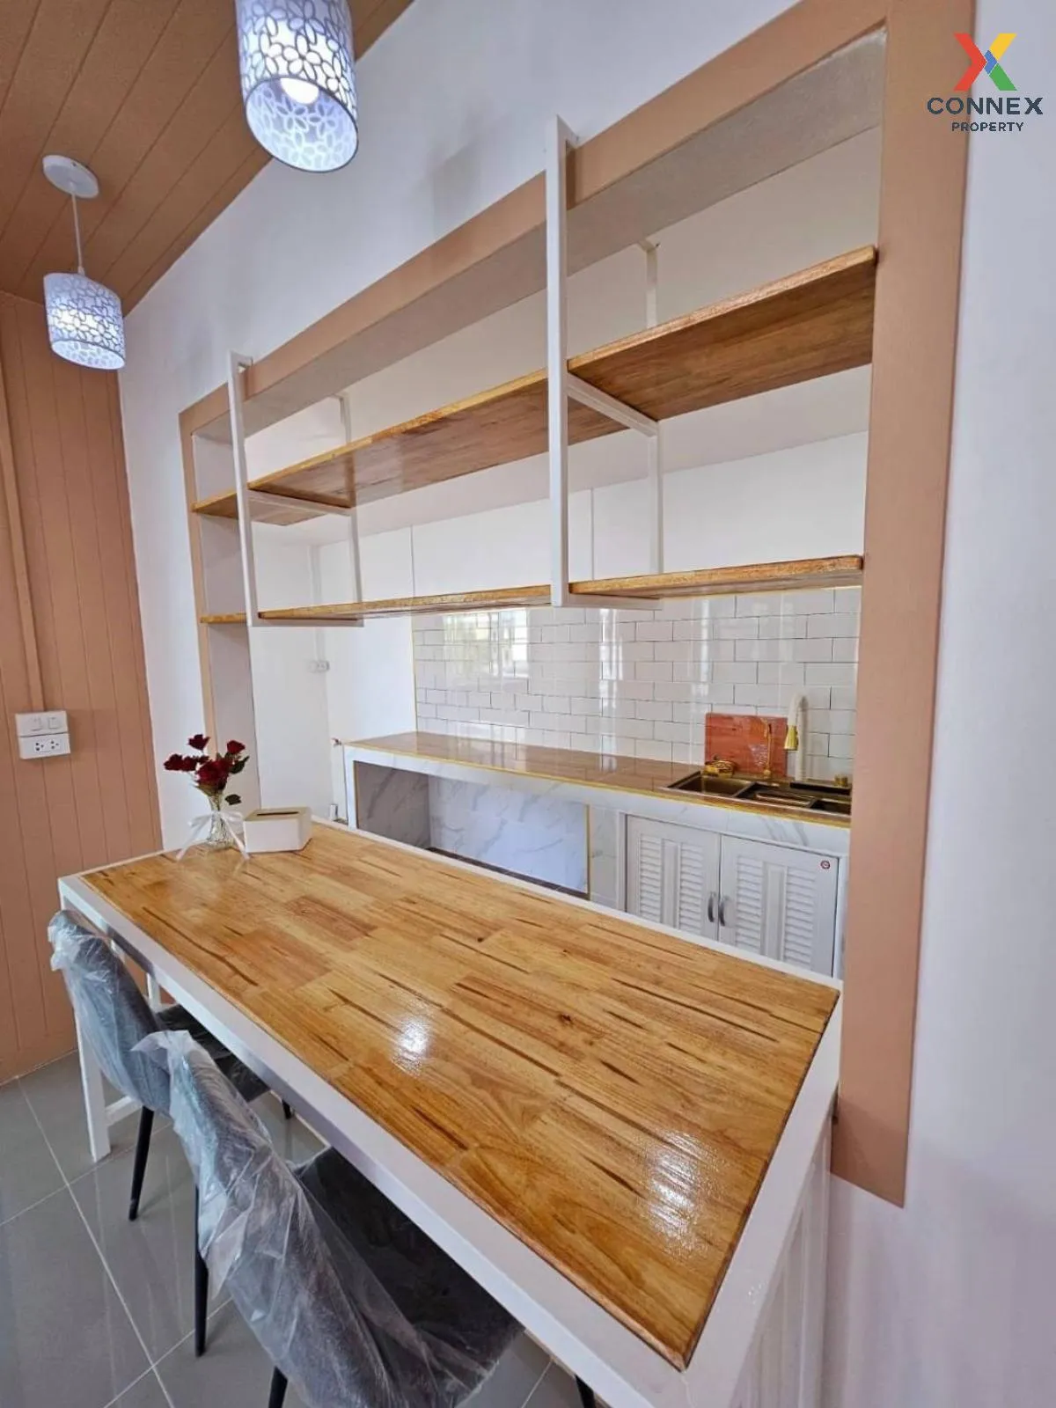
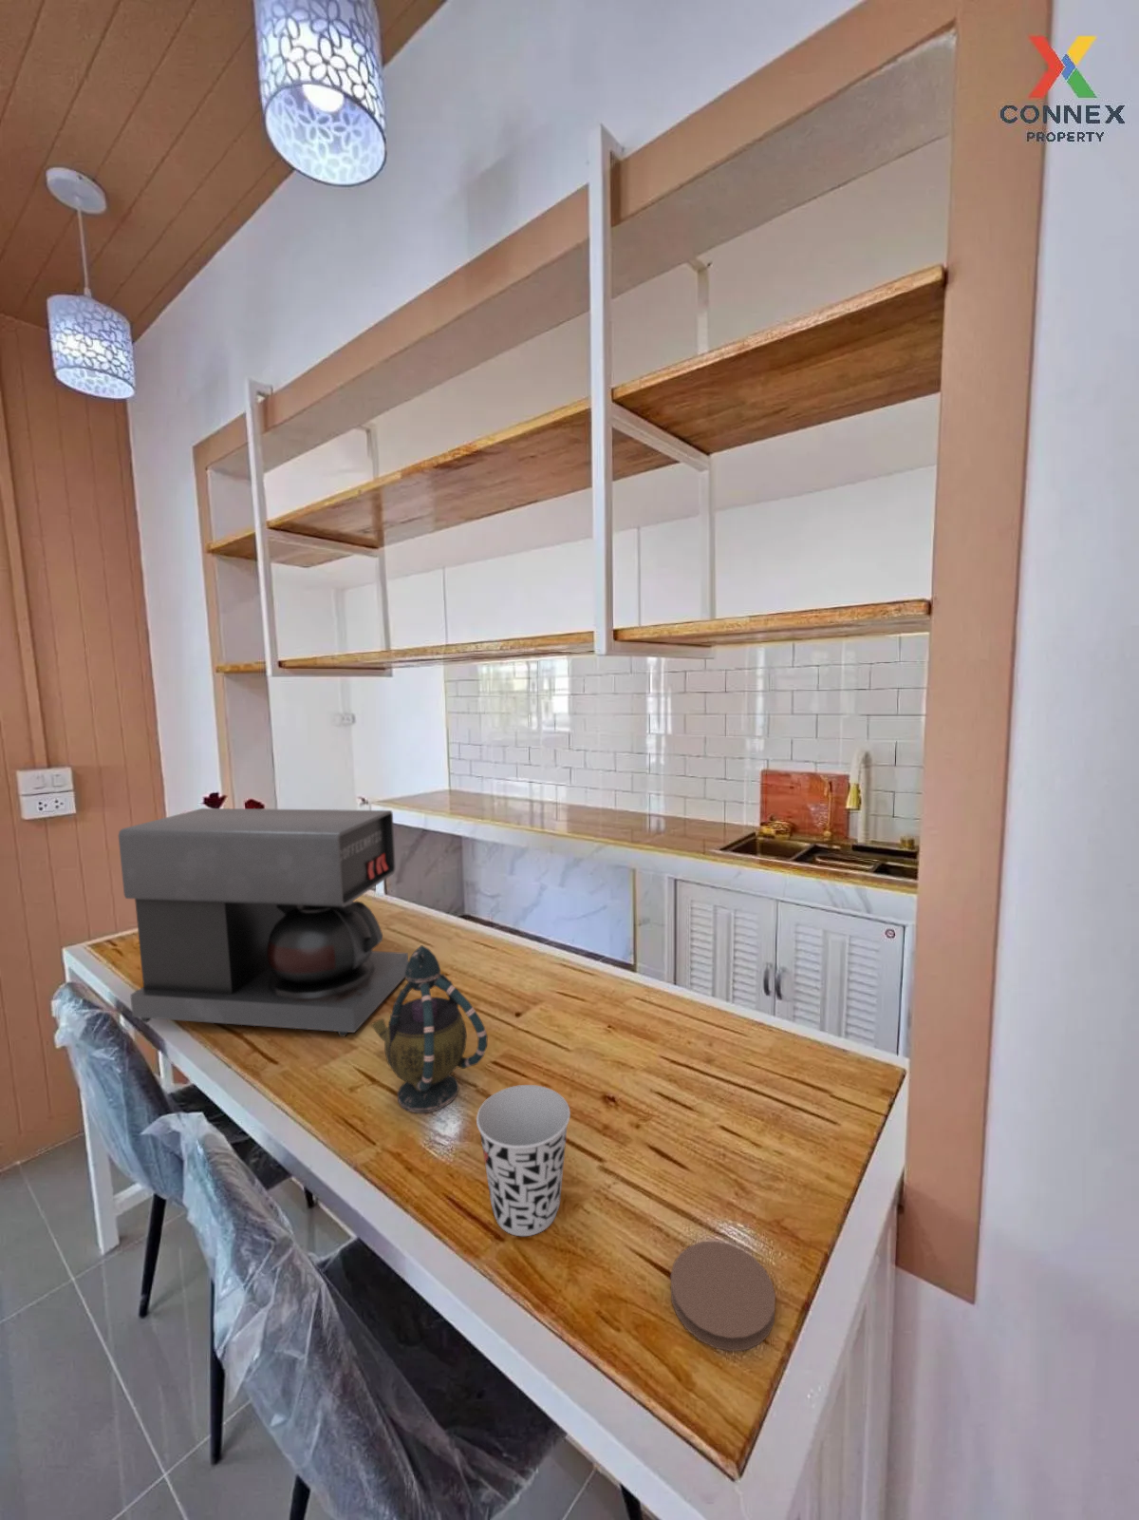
+ coaster [670,1240,776,1352]
+ cup [475,1084,572,1236]
+ coffee maker [117,808,409,1038]
+ teapot [370,944,489,1113]
